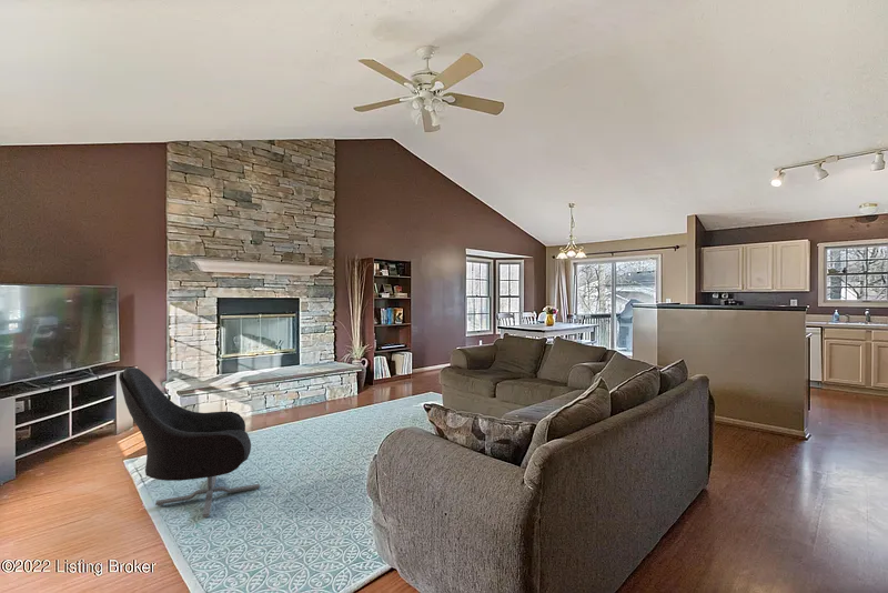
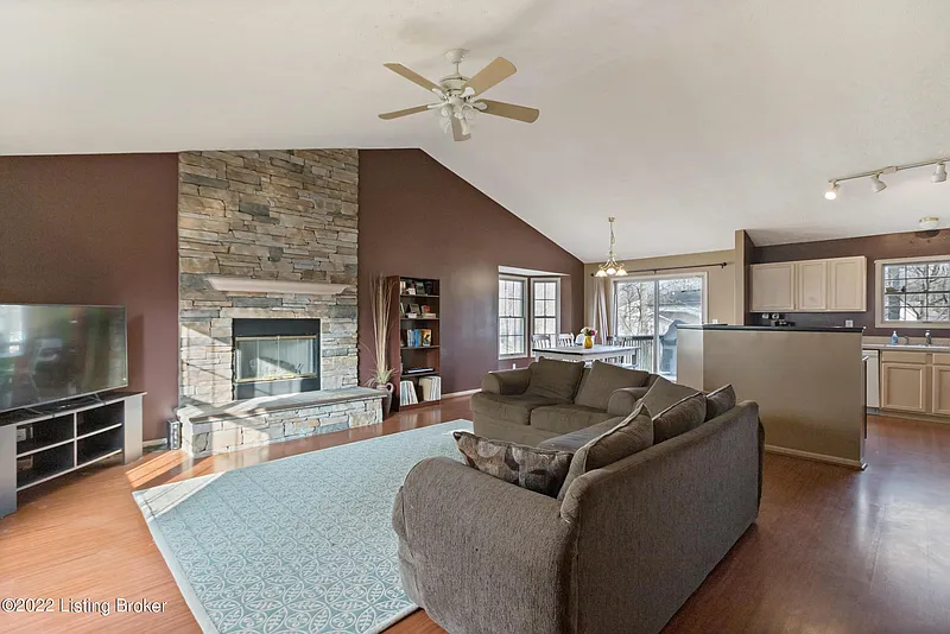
- armchair [118,366,261,519]
